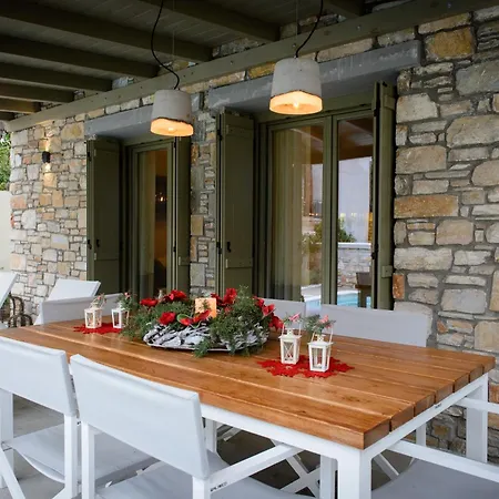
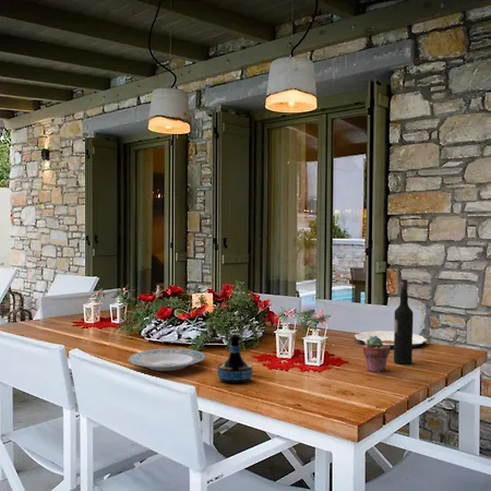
+ tequila bottle [216,334,254,384]
+ potted succulent [361,336,391,373]
+ wine bottle [393,278,415,366]
+ plate [354,330,428,349]
+ plate [127,348,207,372]
